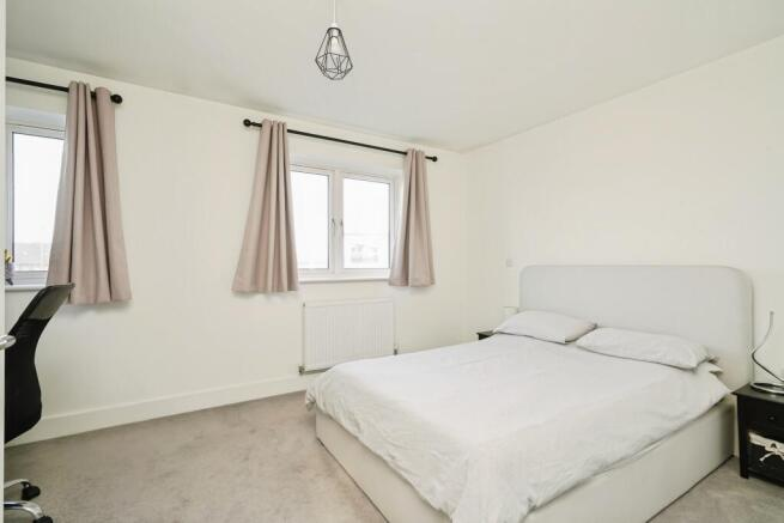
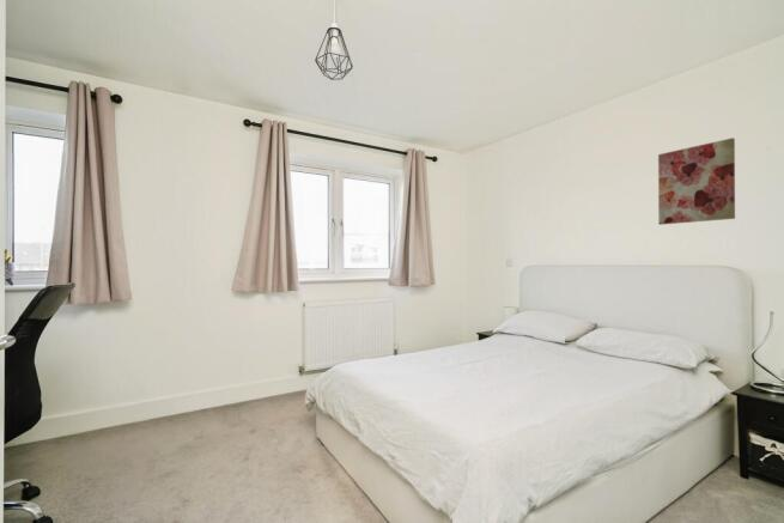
+ wall art [657,136,736,226]
